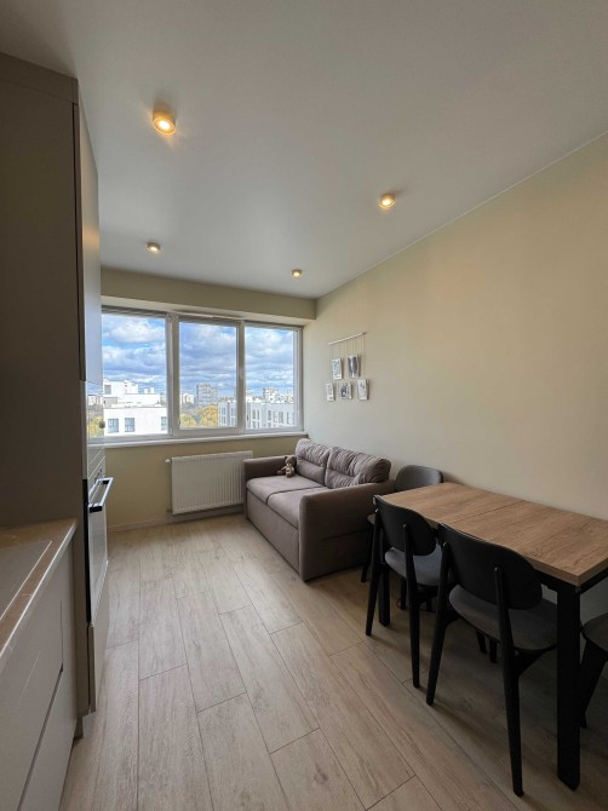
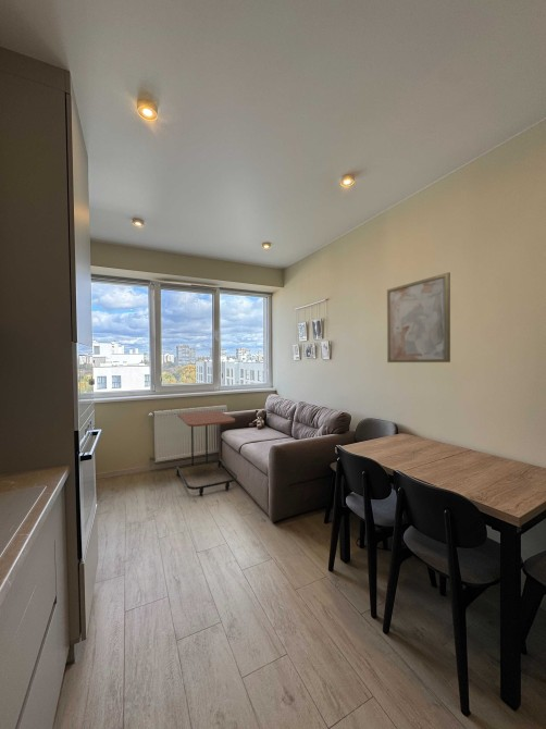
+ side table [175,409,238,496]
+ wall art [386,271,451,363]
